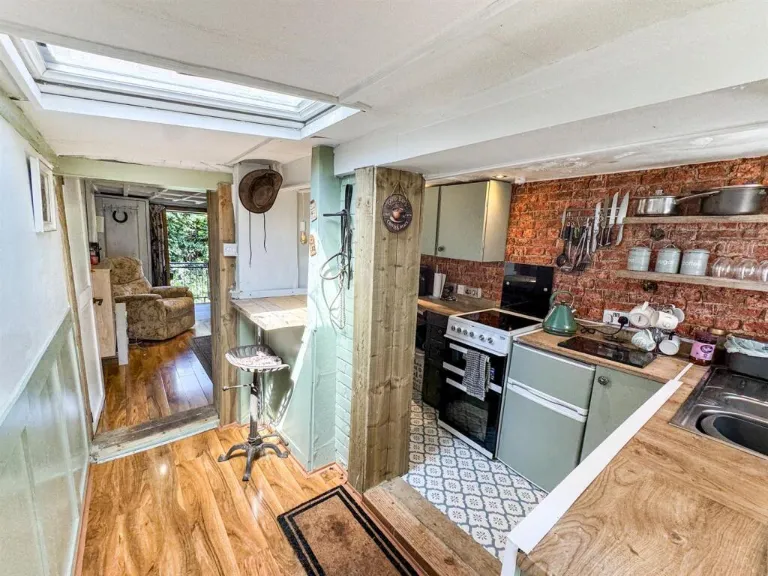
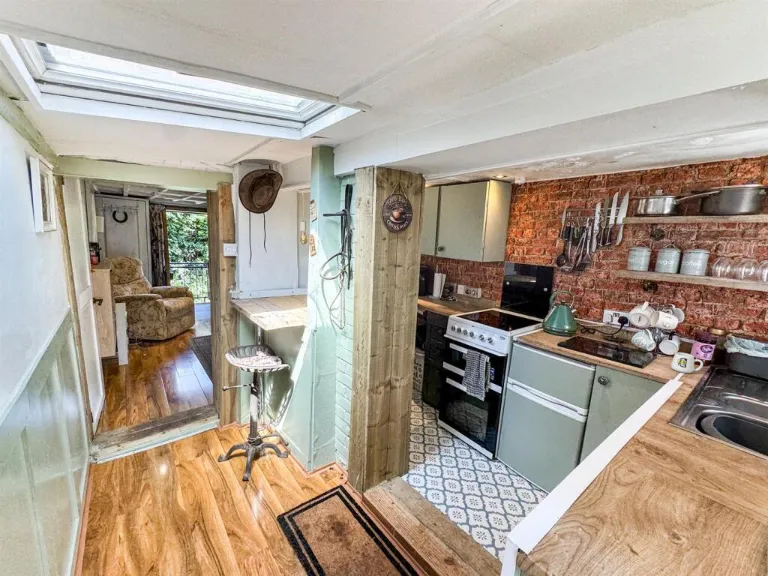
+ mug [670,351,704,374]
